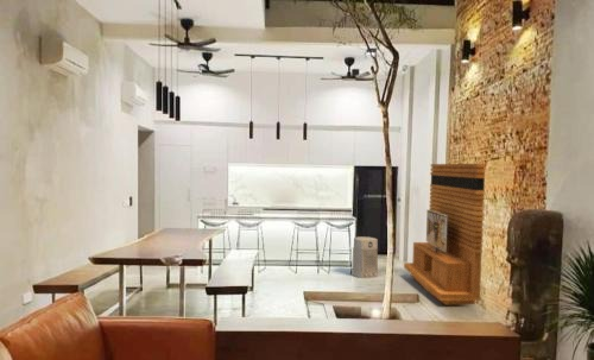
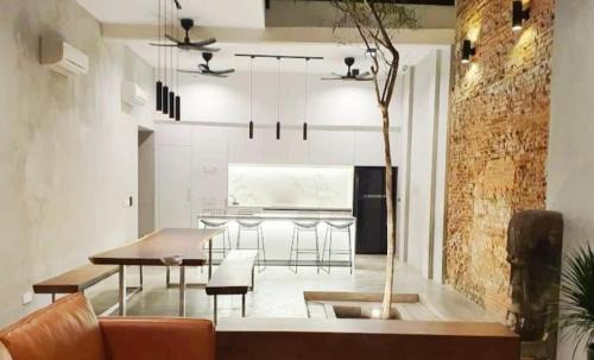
- tv stand [403,163,487,307]
- air purifier [352,235,379,279]
